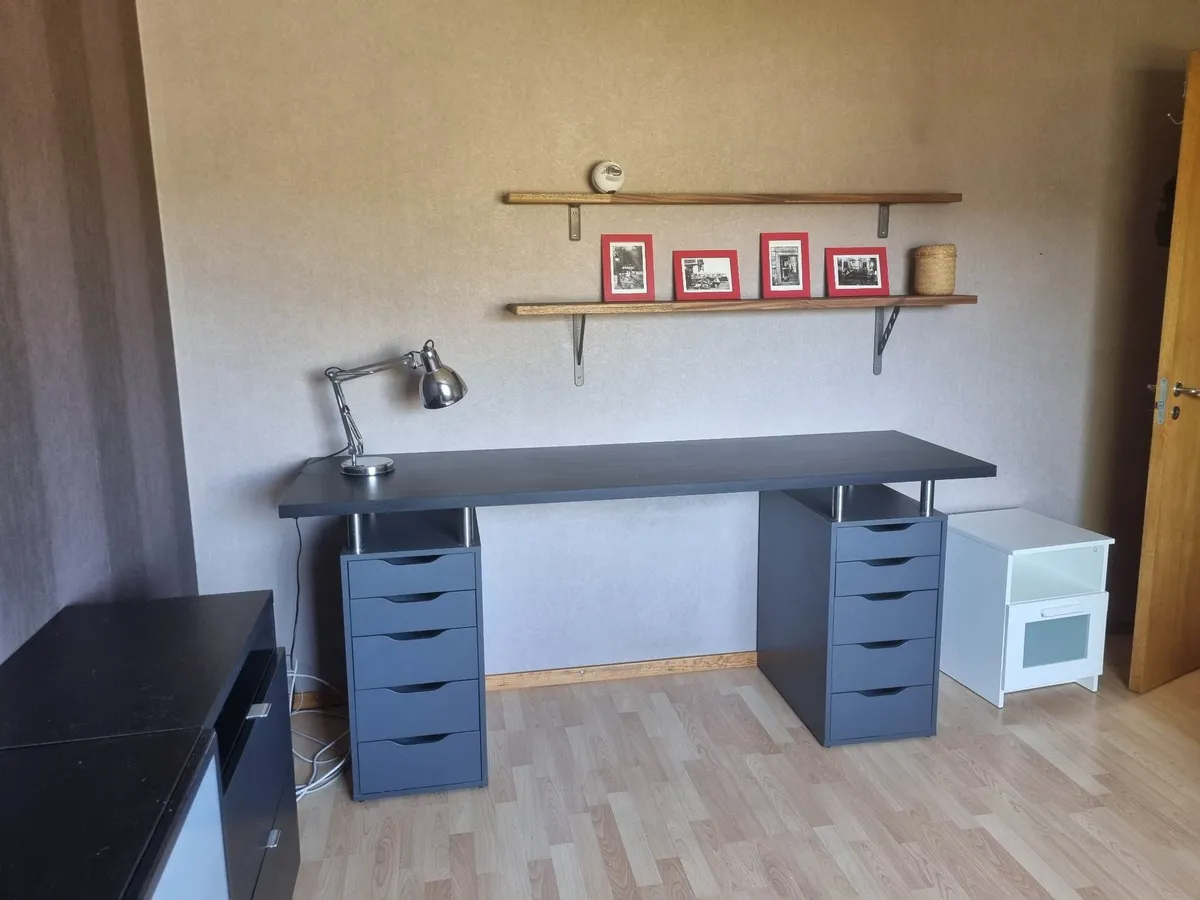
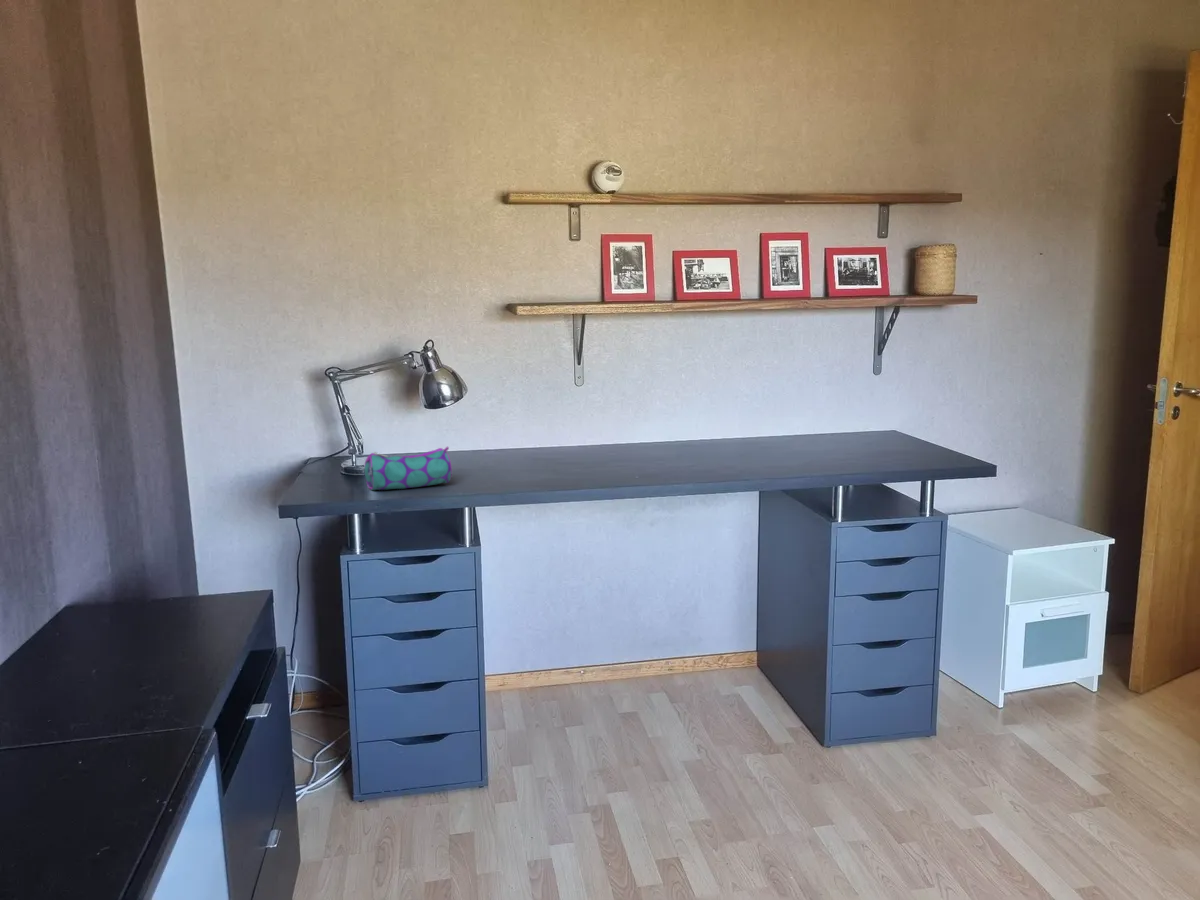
+ pencil case [363,446,453,491]
